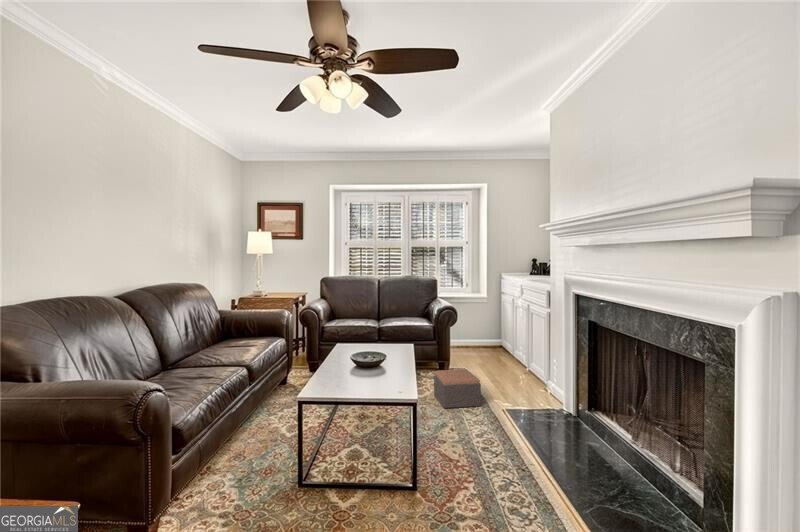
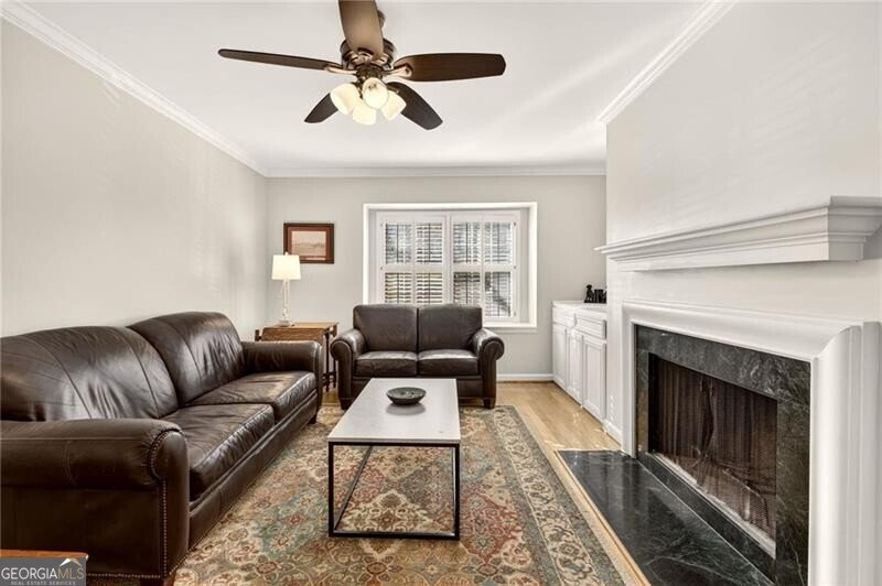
- footstool [433,368,482,409]
